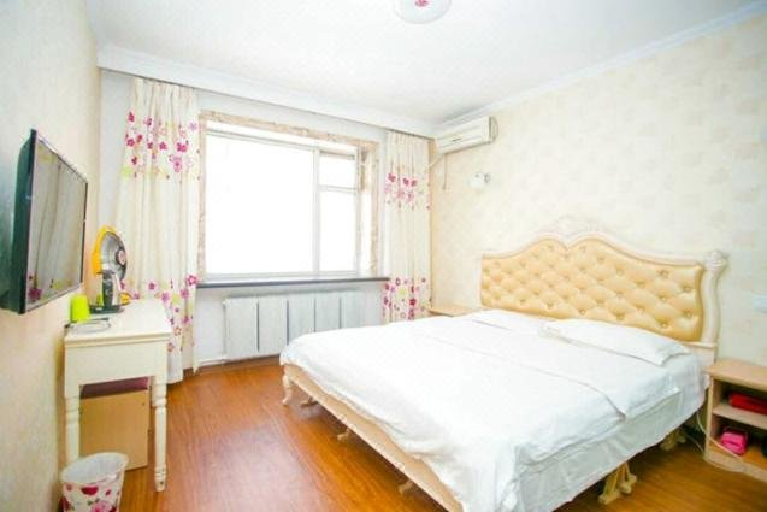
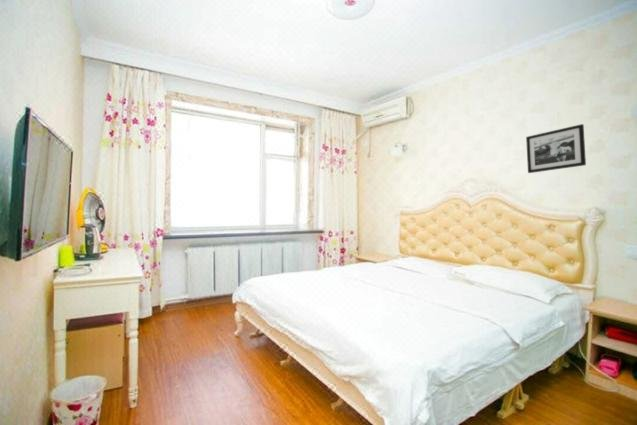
+ picture frame [525,123,587,174]
